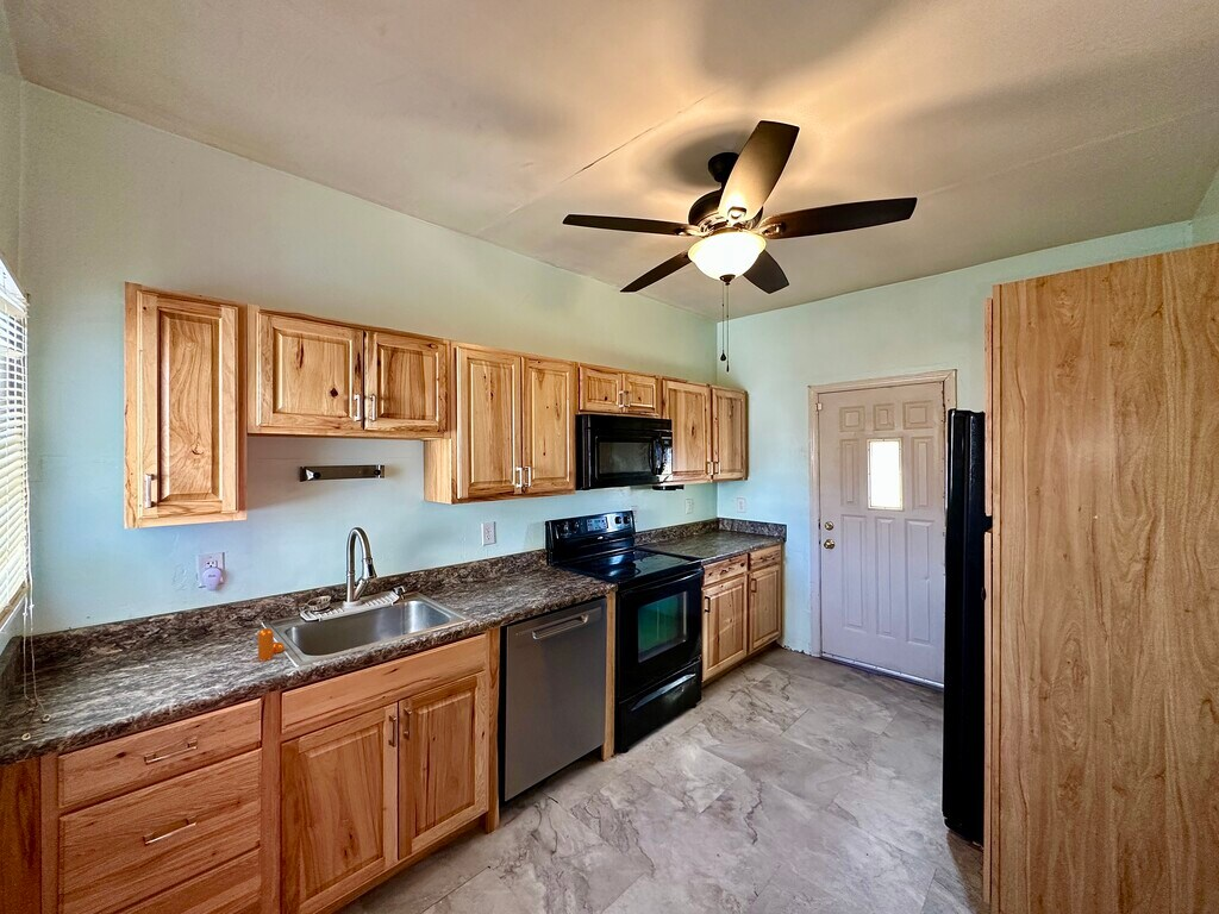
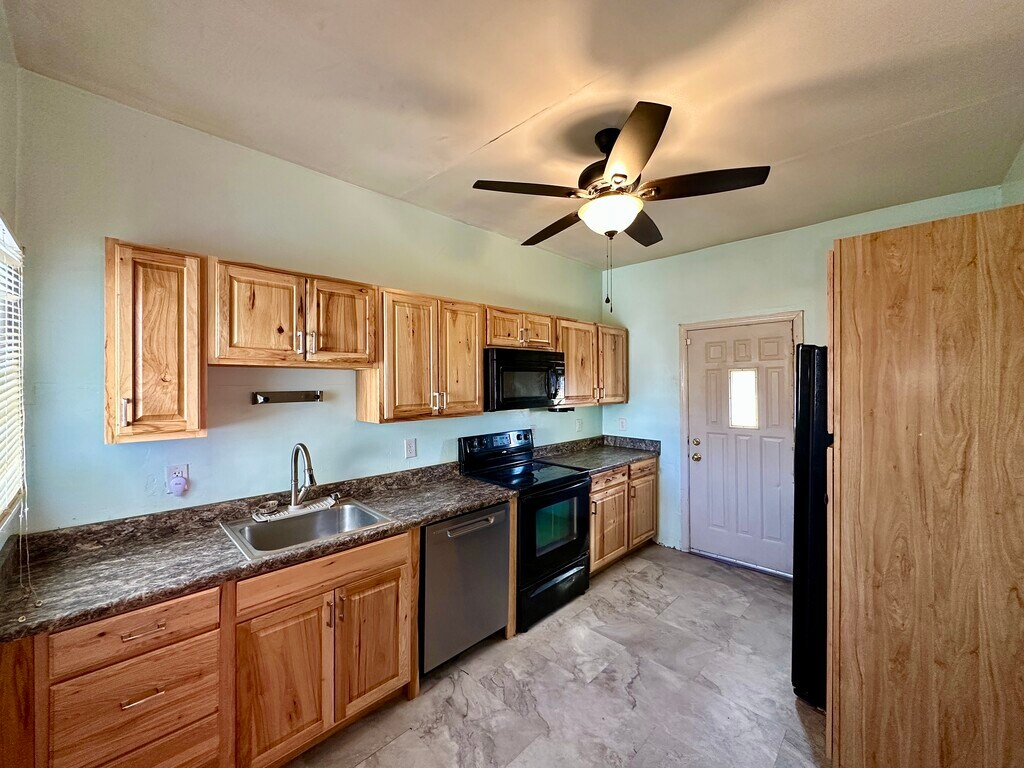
- pepper shaker [257,627,286,662]
